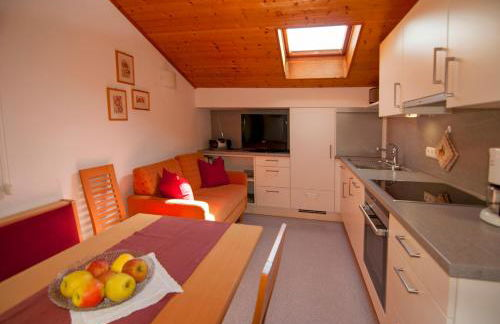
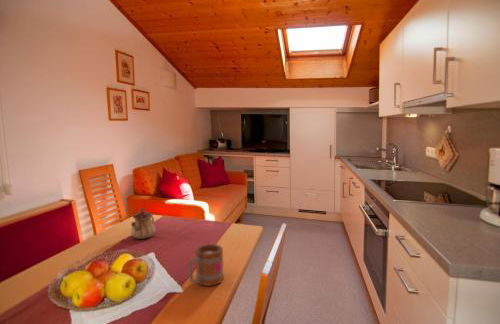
+ mug [187,243,225,287]
+ teapot [130,207,157,240]
